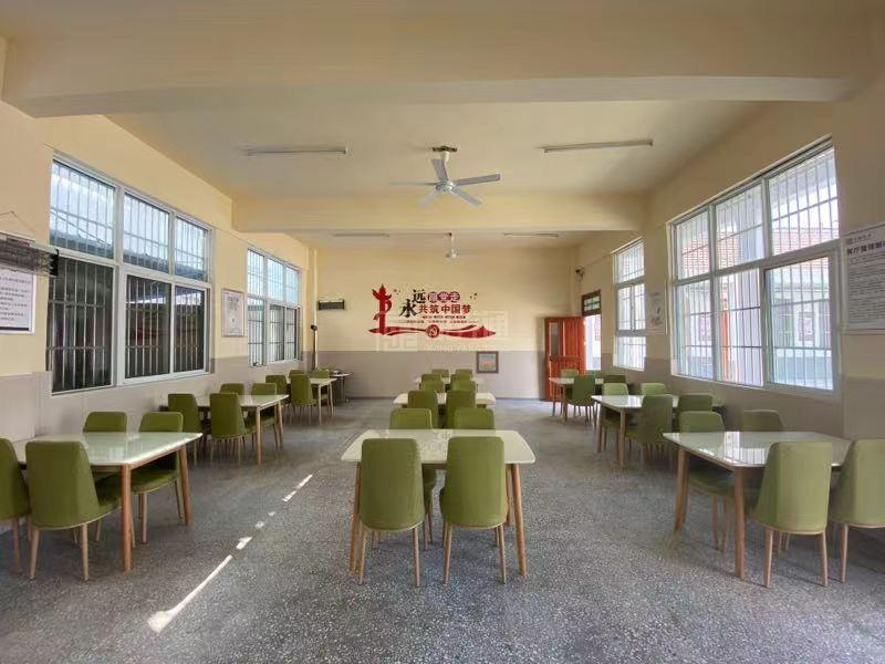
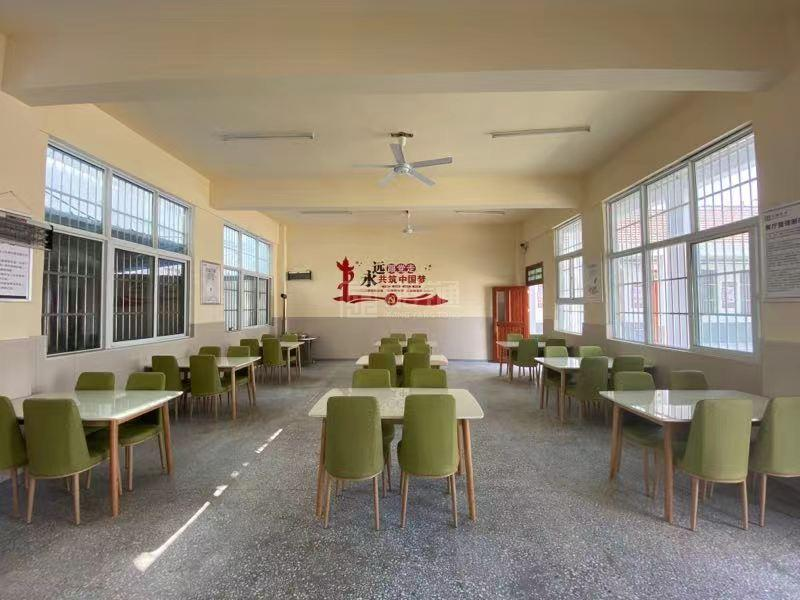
- wall art [475,350,500,375]
